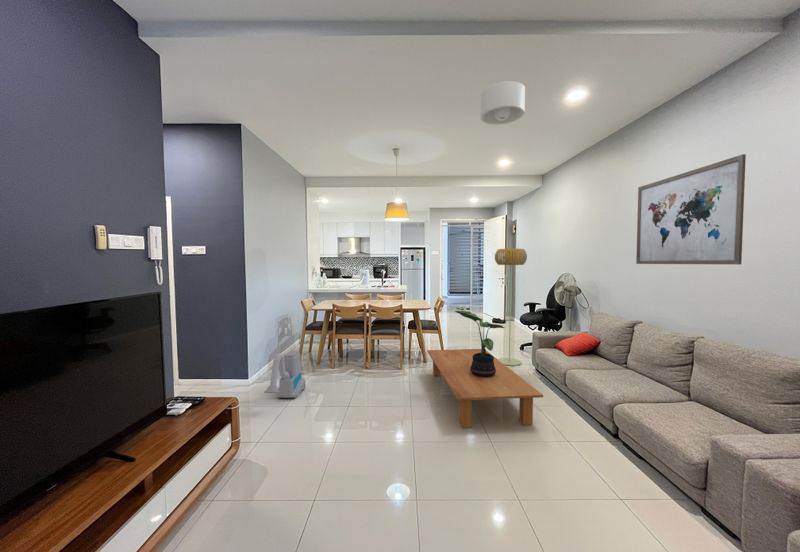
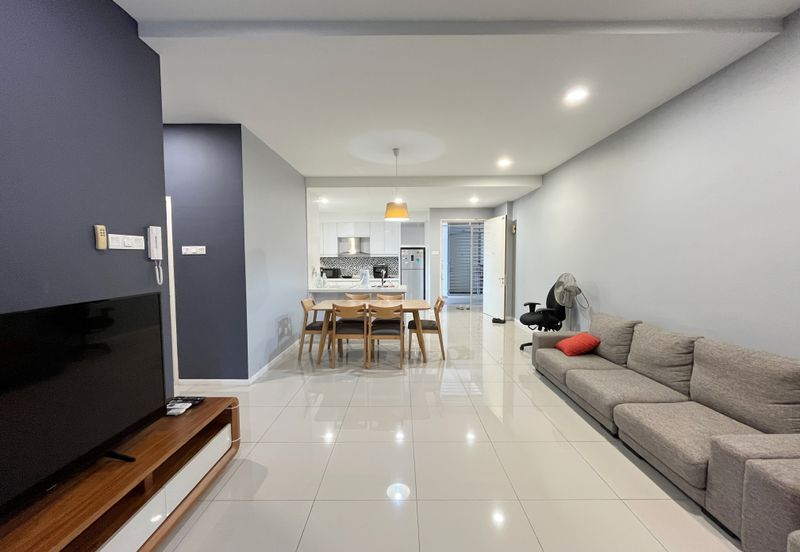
- coffee table [427,348,544,429]
- ceiling light [480,80,526,126]
- wall art [635,153,747,265]
- potted plant [454,310,505,377]
- vacuum cleaner [263,349,306,399]
- floor lamp [494,248,528,367]
